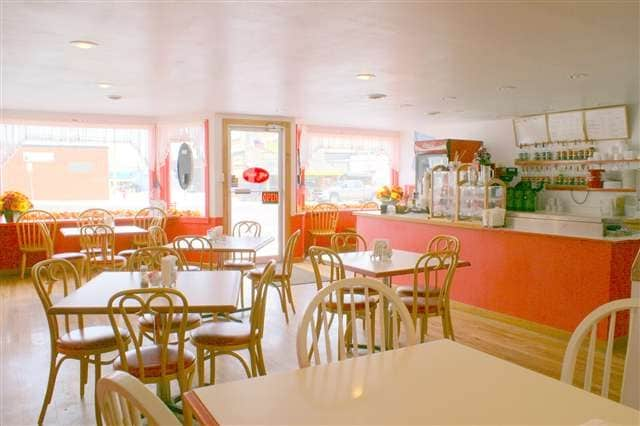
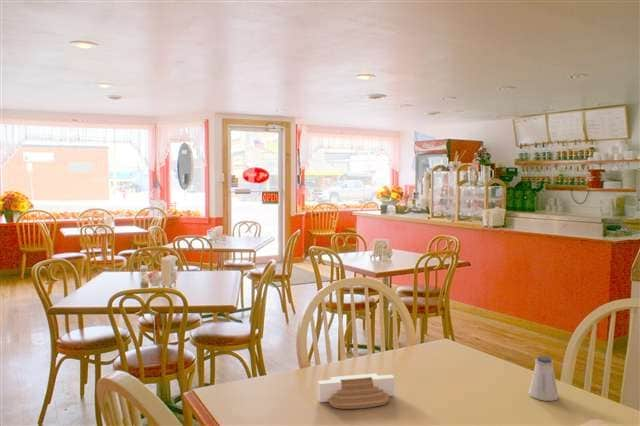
+ saltshaker [528,355,560,402]
+ architectural model [317,372,395,410]
